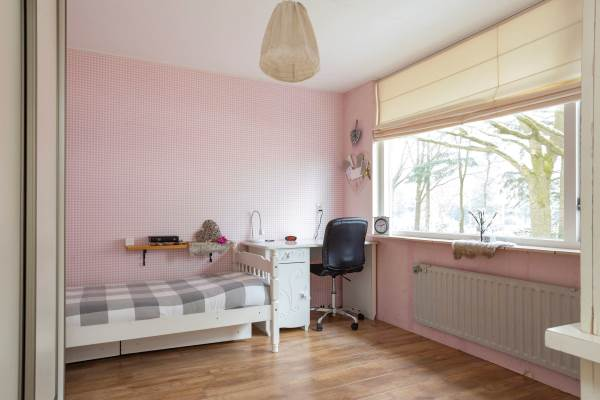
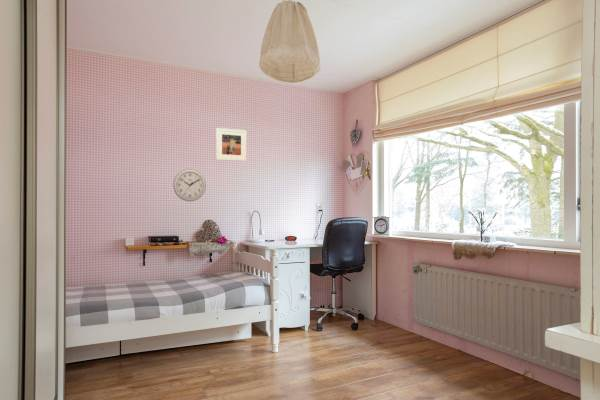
+ wall clock [172,168,207,202]
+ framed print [215,127,248,162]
